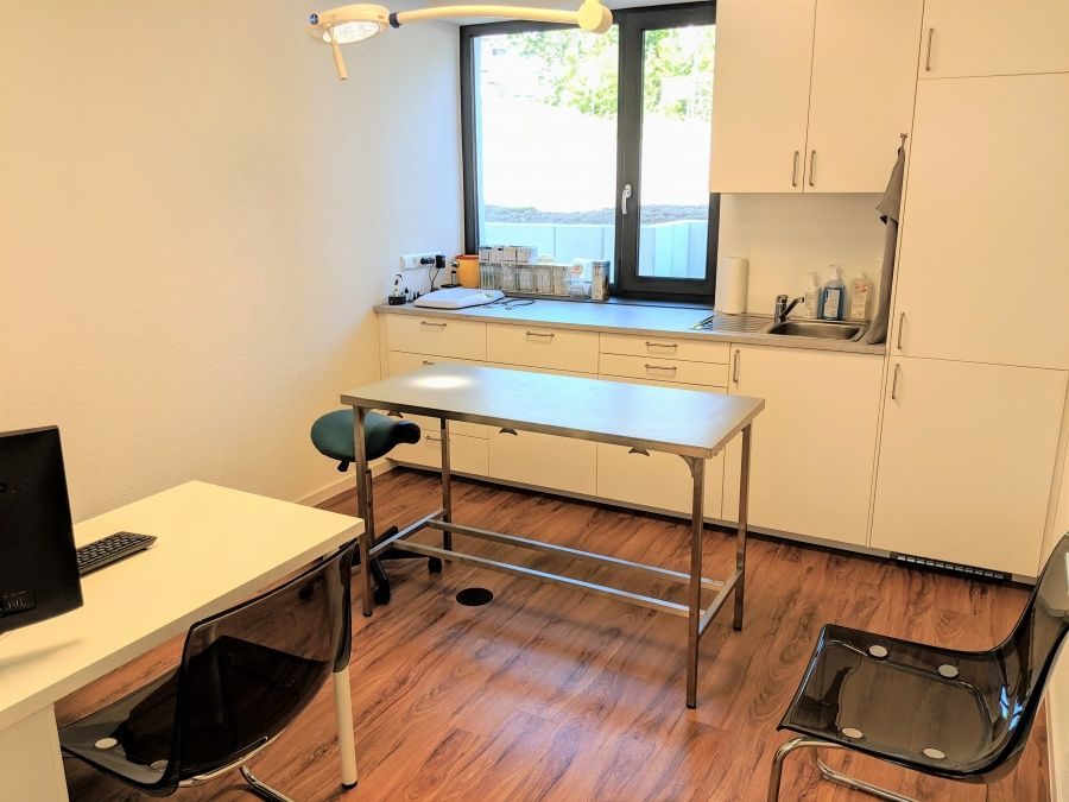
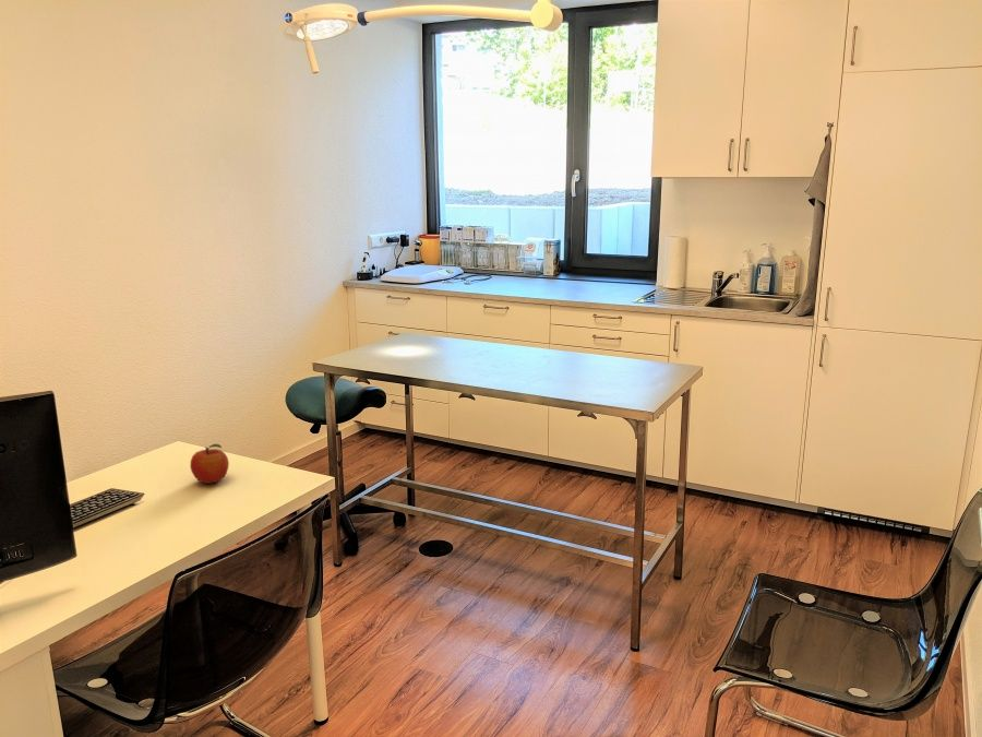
+ fruit [189,443,230,485]
